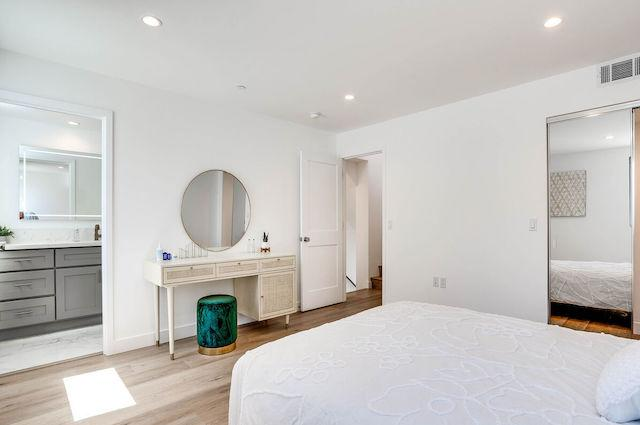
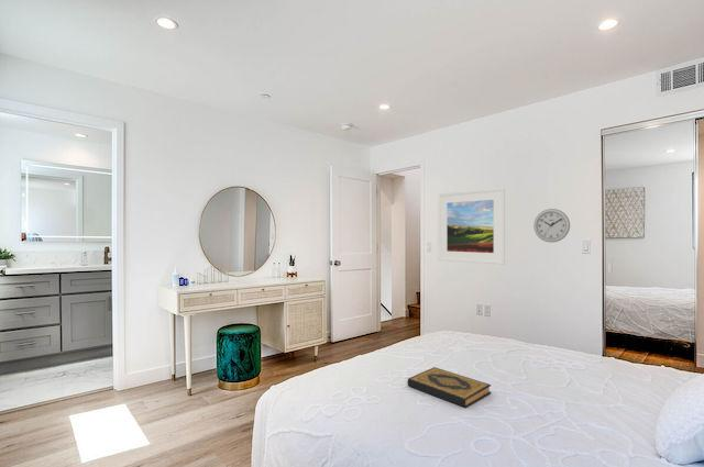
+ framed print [437,187,506,266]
+ hardback book [407,366,492,409]
+ wall clock [532,208,571,244]
